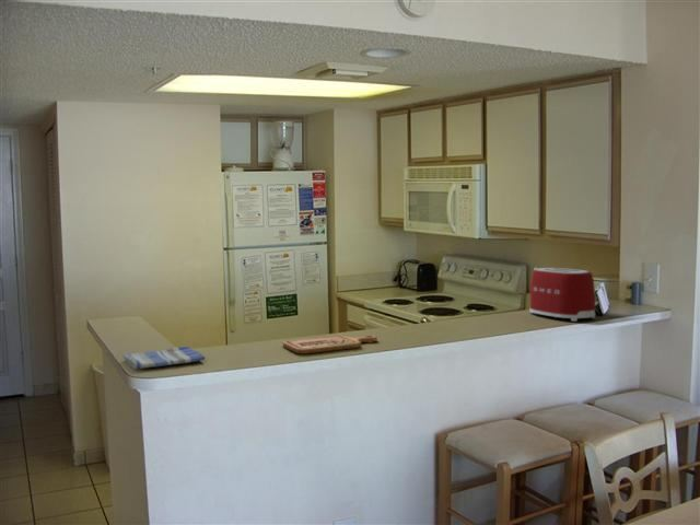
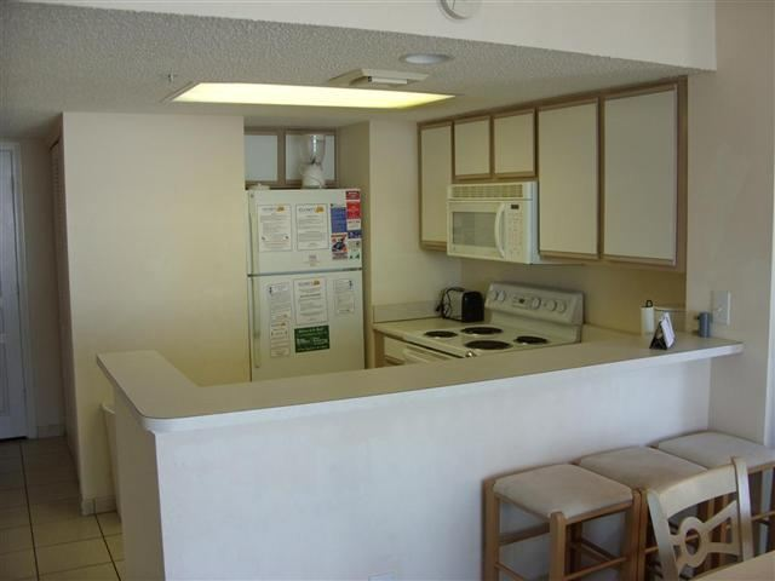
- dish towel [121,346,207,370]
- cutting board [282,335,378,354]
- toaster [528,267,596,323]
